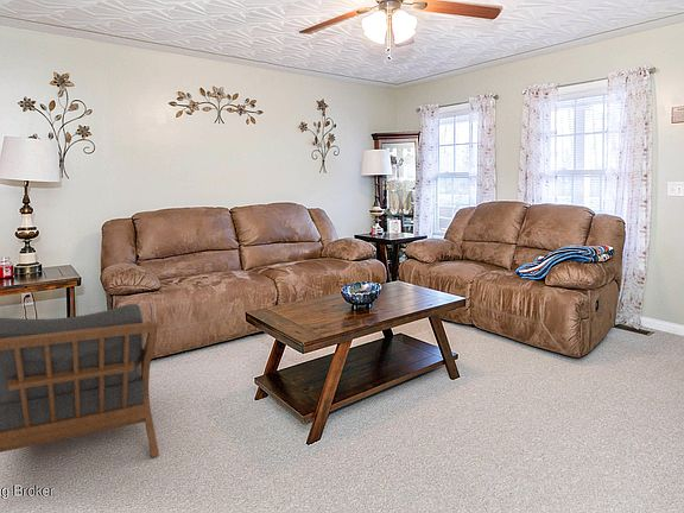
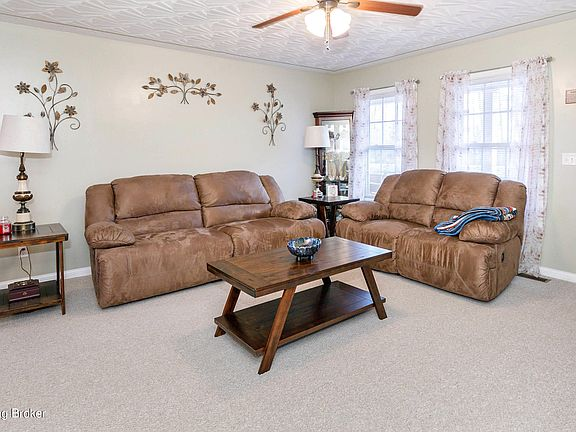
- armchair [0,303,160,458]
